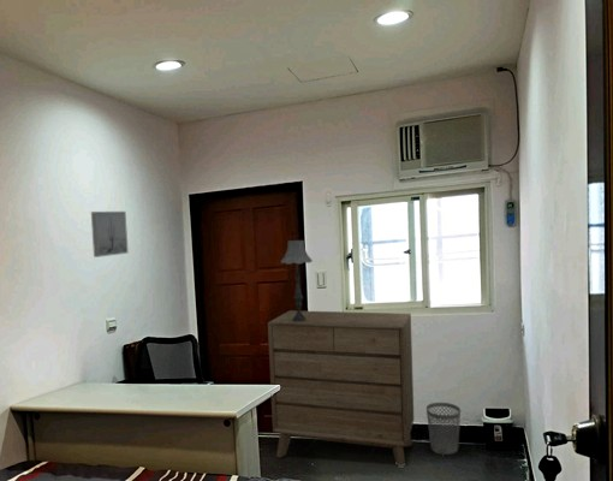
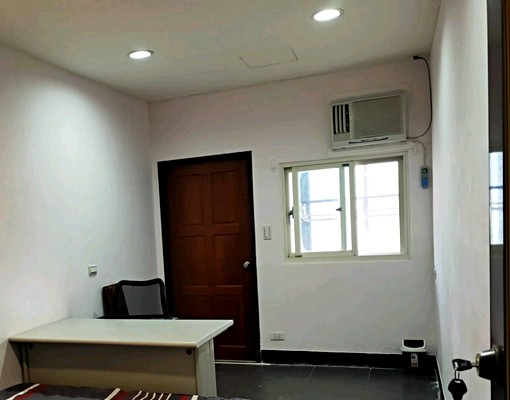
- dresser [267,309,415,465]
- wastebasket [425,402,462,456]
- wall art [90,210,130,259]
- table lamp [280,239,314,322]
